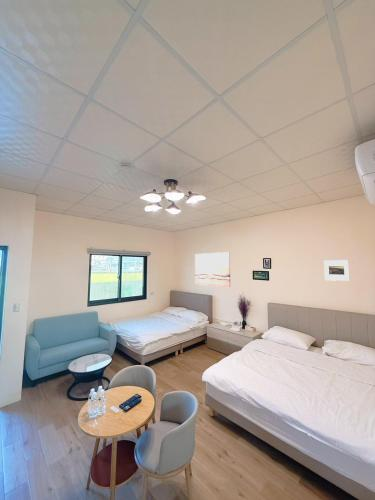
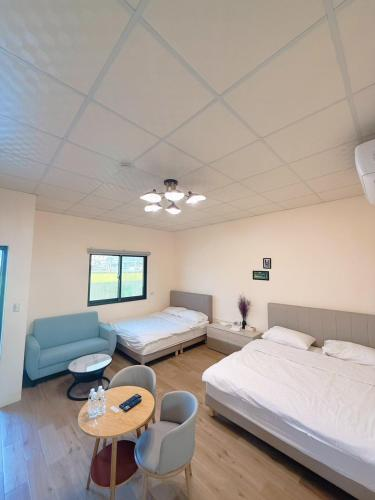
- wall art [194,251,231,288]
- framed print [323,259,351,282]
